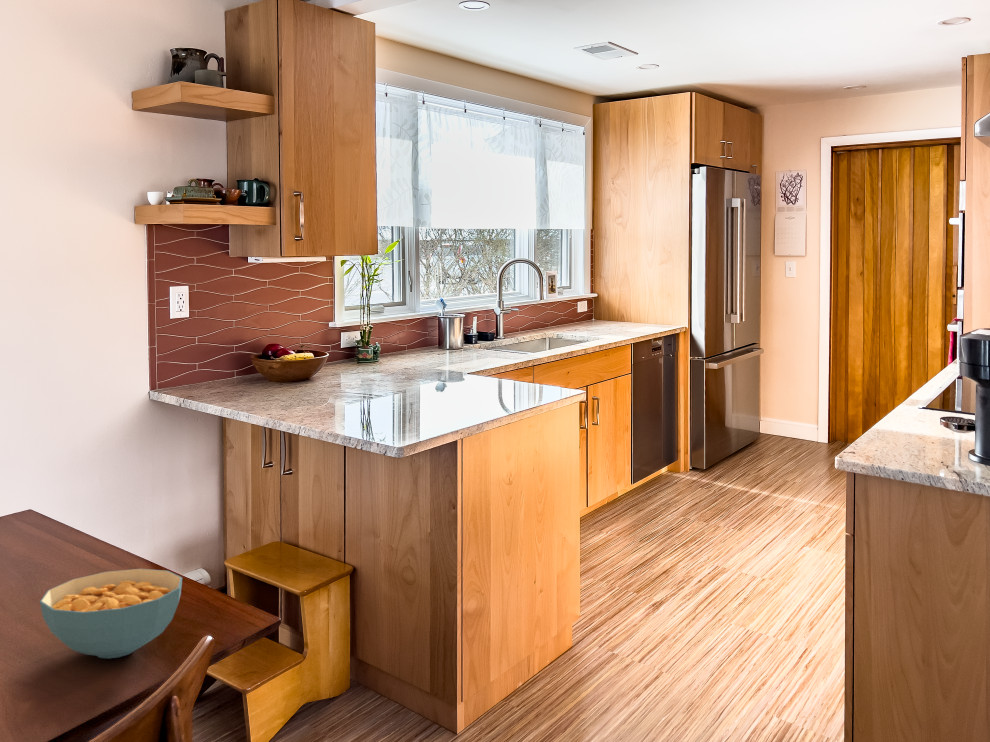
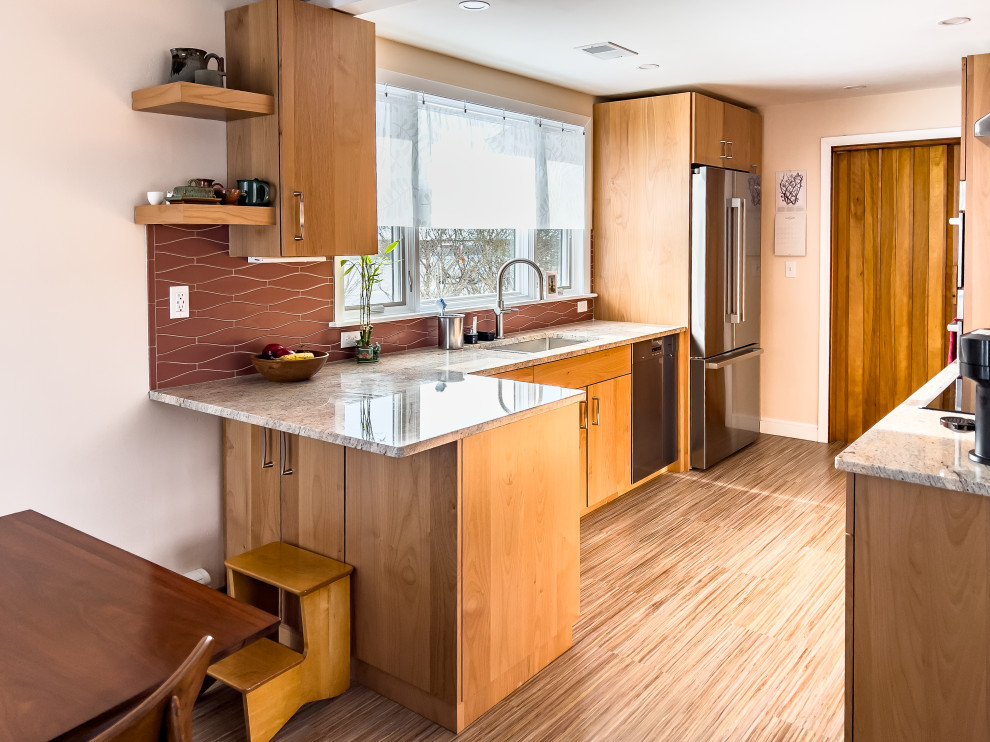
- cereal bowl [39,568,183,659]
